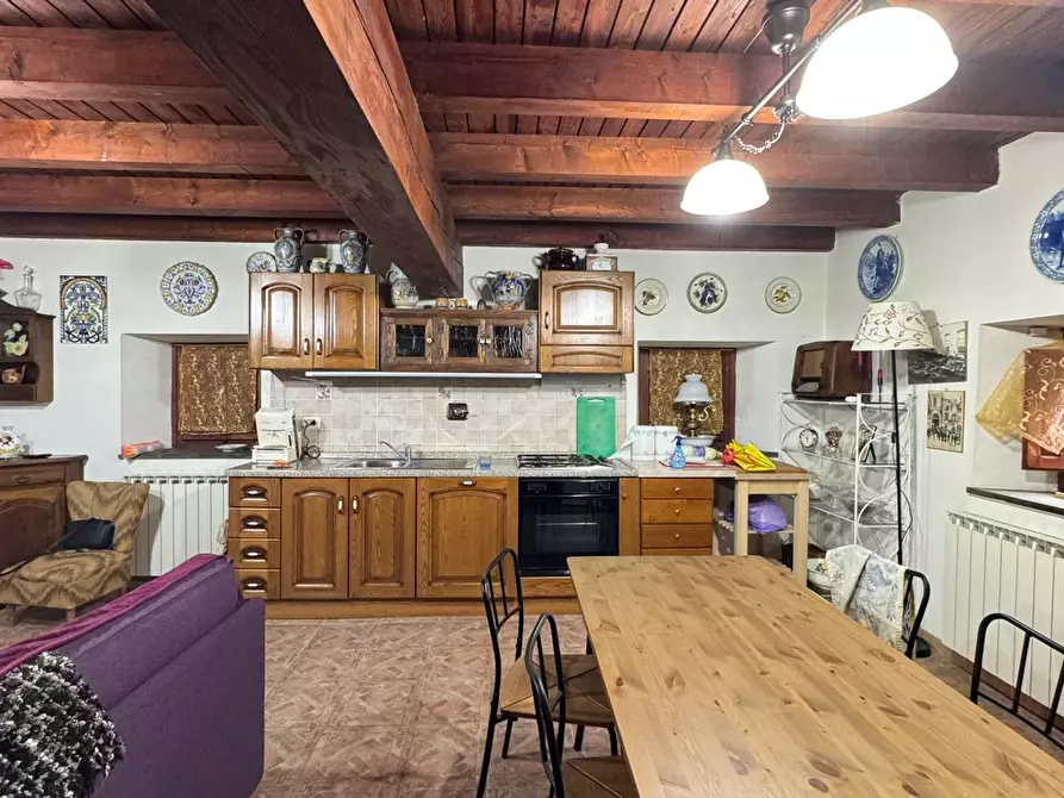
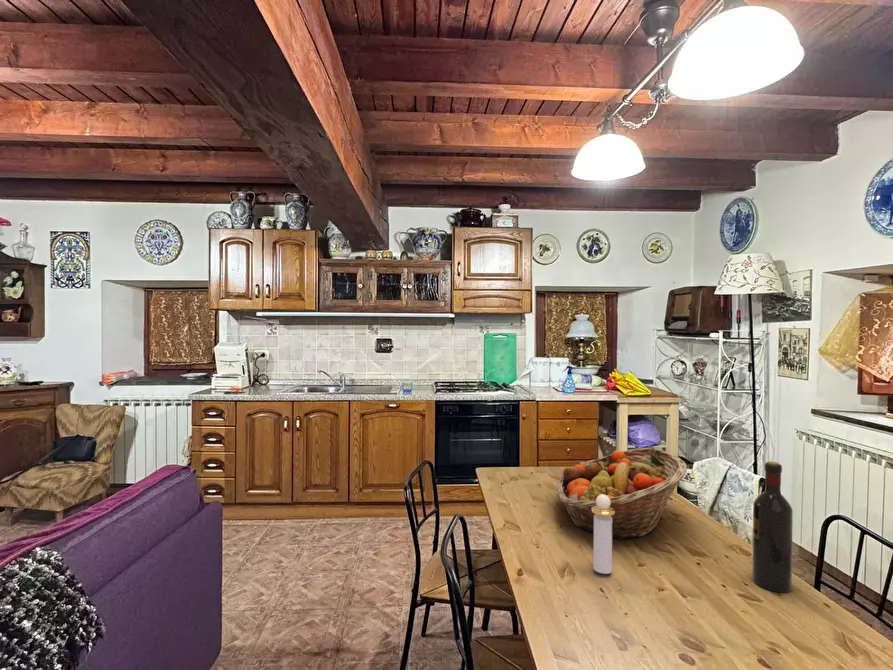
+ perfume bottle [591,494,615,575]
+ fruit basket [556,447,688,541]
+ wine bottle [752,460,794,593]
